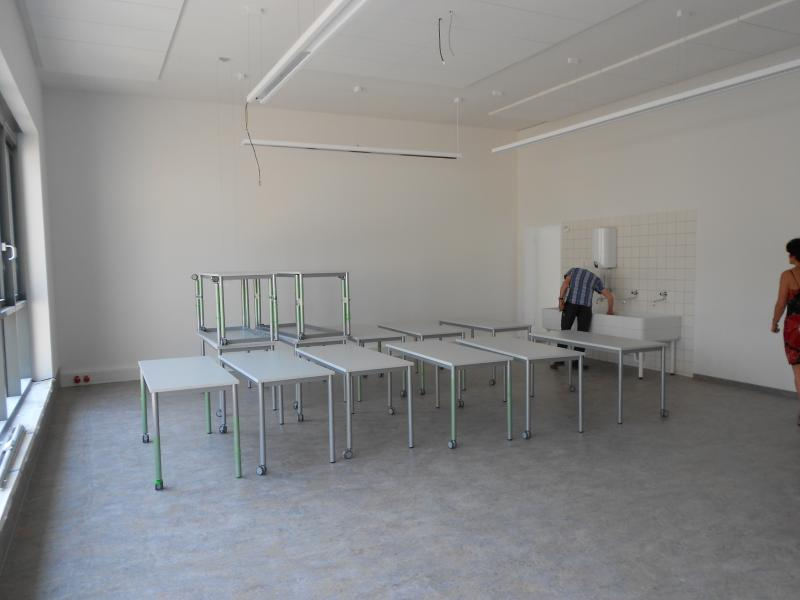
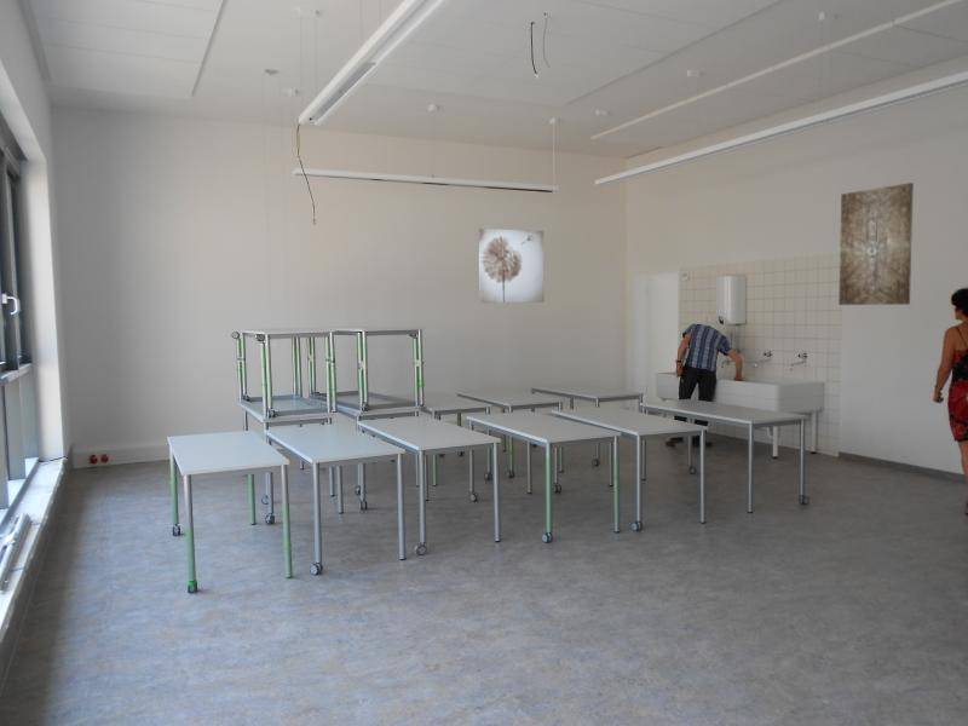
+ wall art [478,227,544,304]
+ wall art [837,182,915,306]
